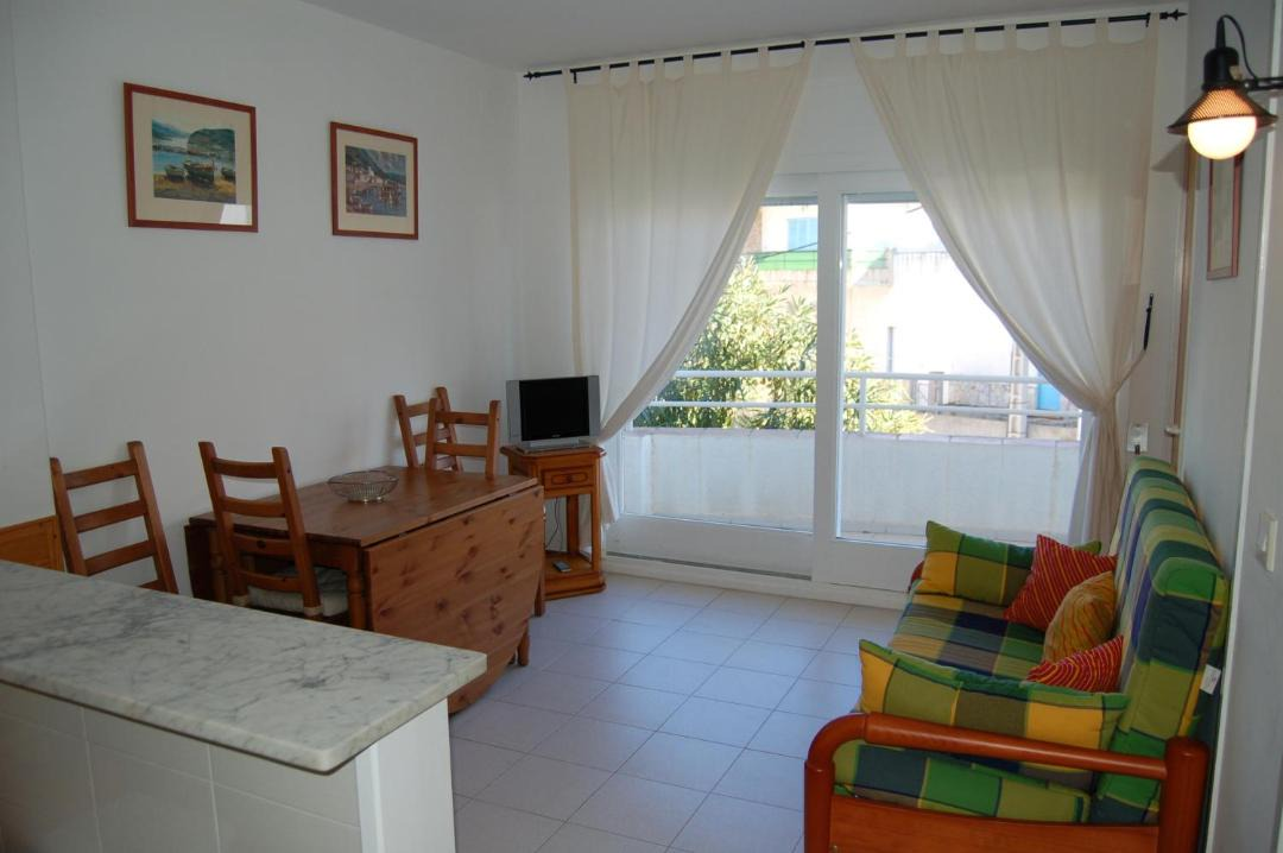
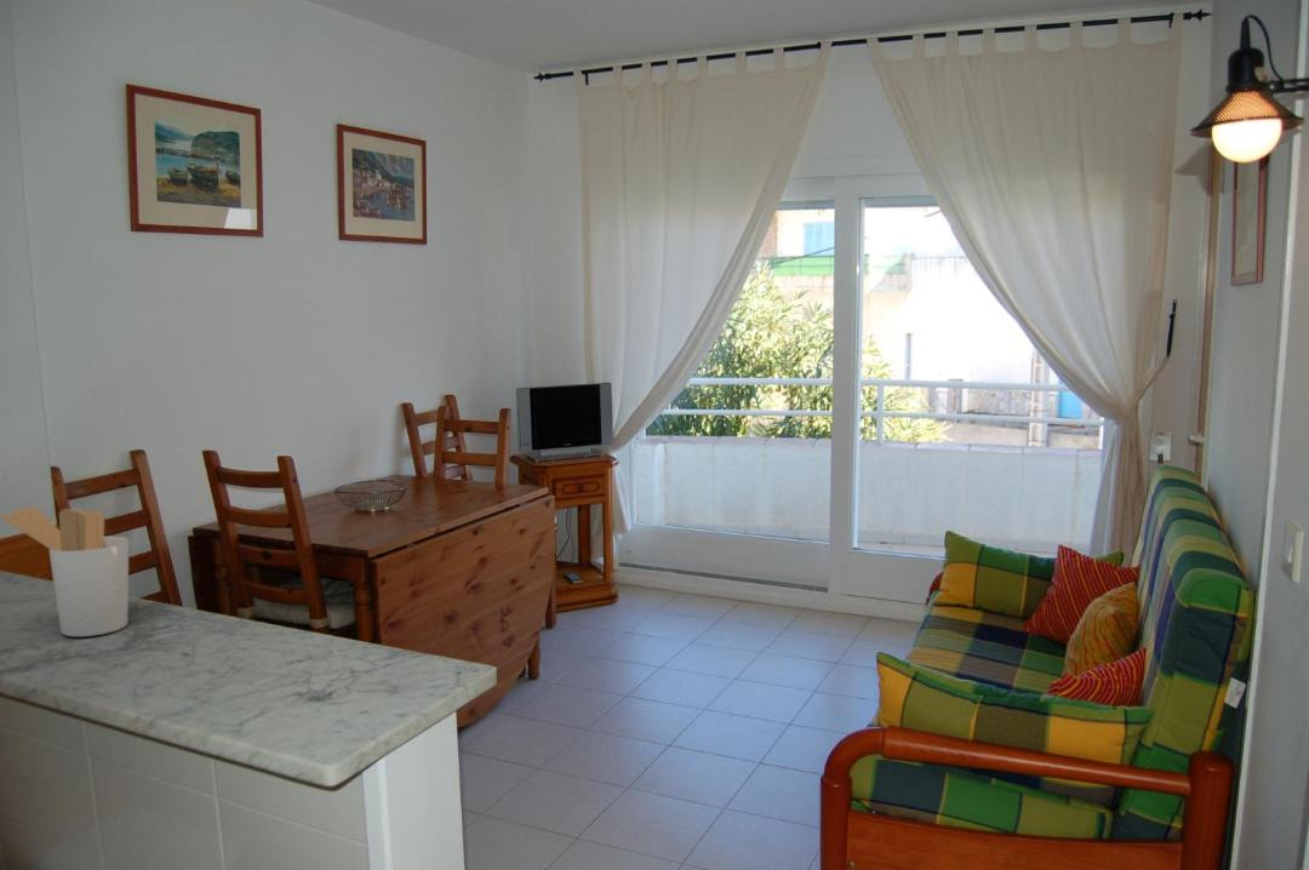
+ utensil holder [0,505,130,637]
